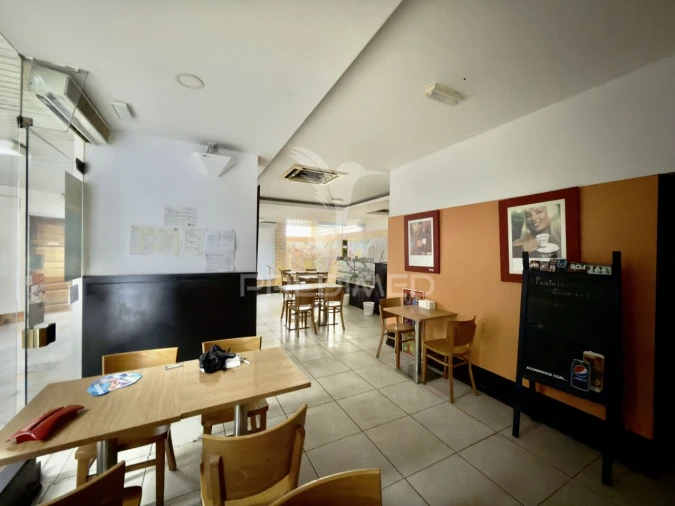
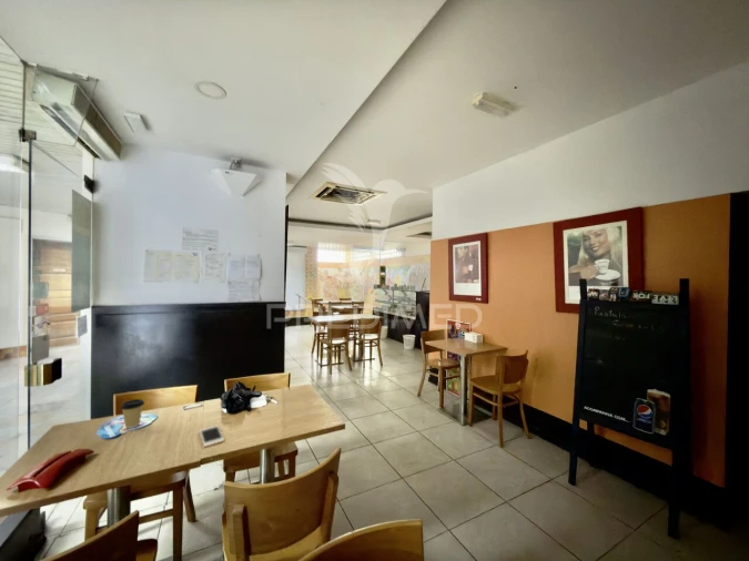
+ coffee cup [120,398,145,429]
+ cell phone [199,425,225,448]
